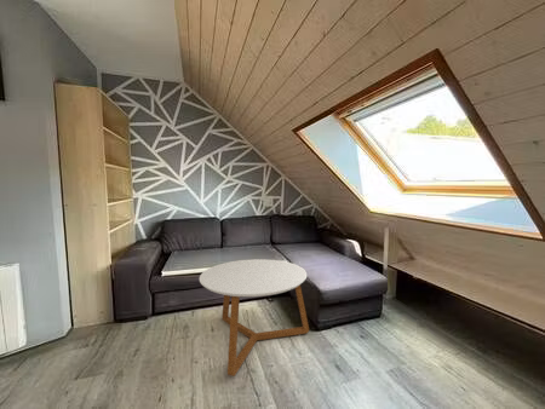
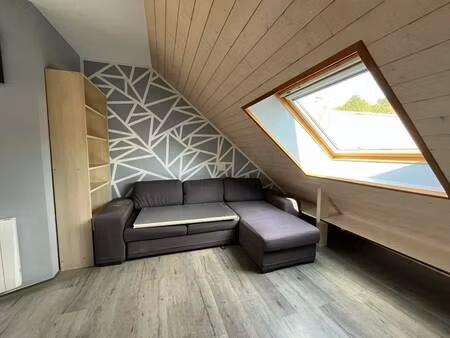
- coffee table [199,258,310,378]
